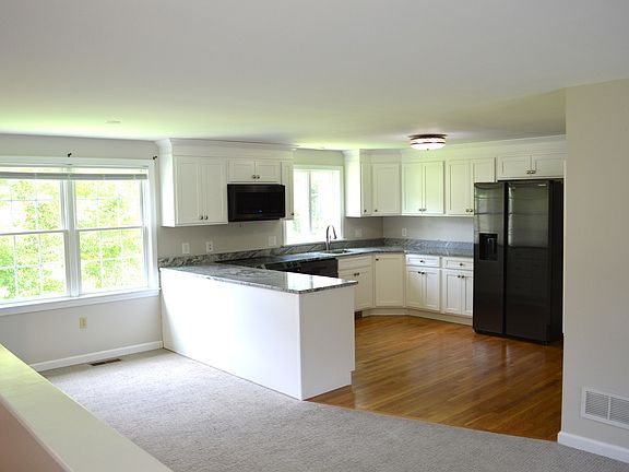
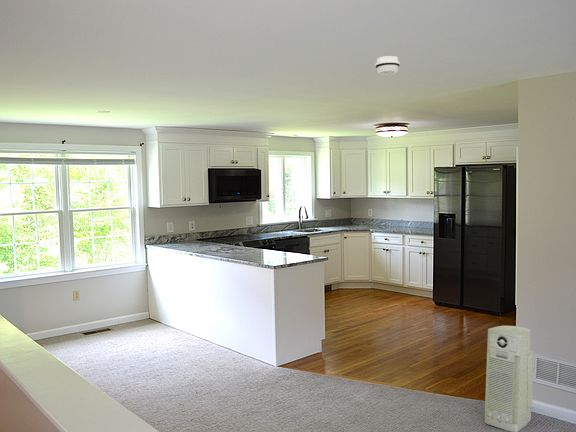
+ smoke detector [374,55,401,76]
+ air purifier [484,325,534,432]
